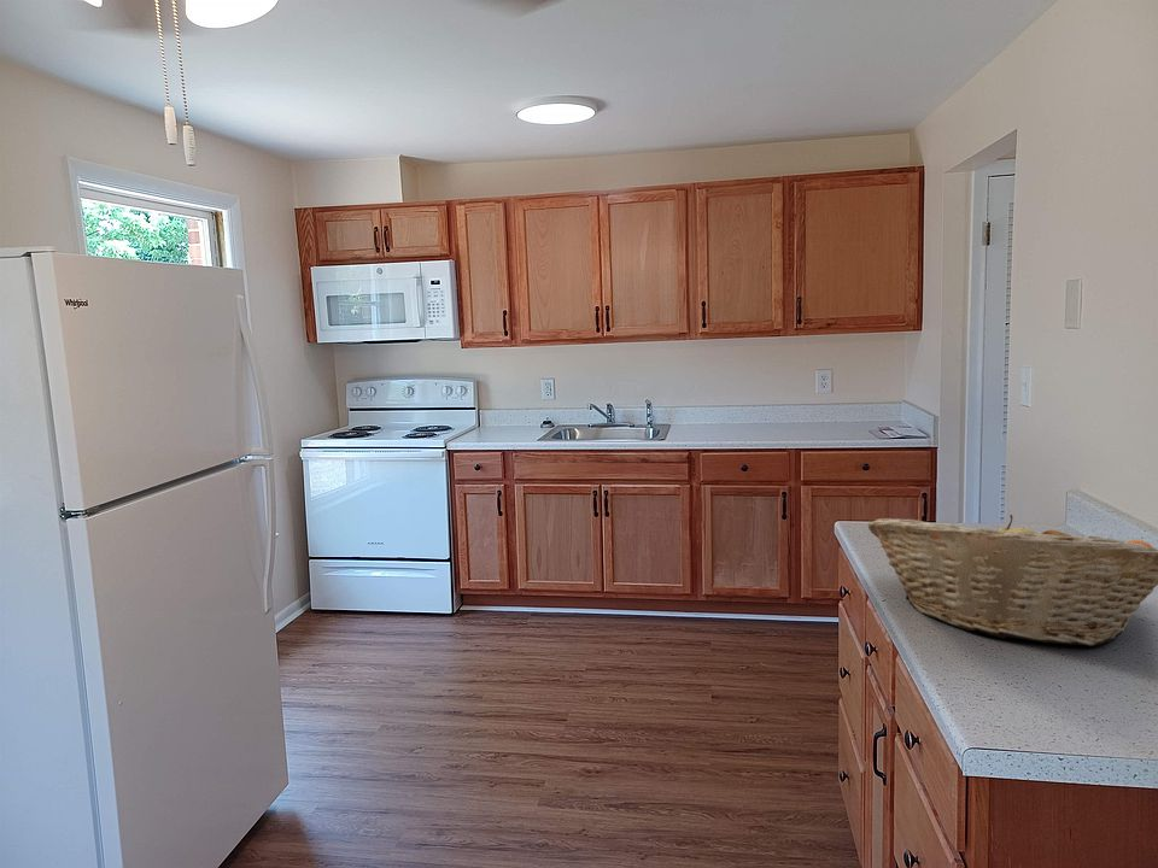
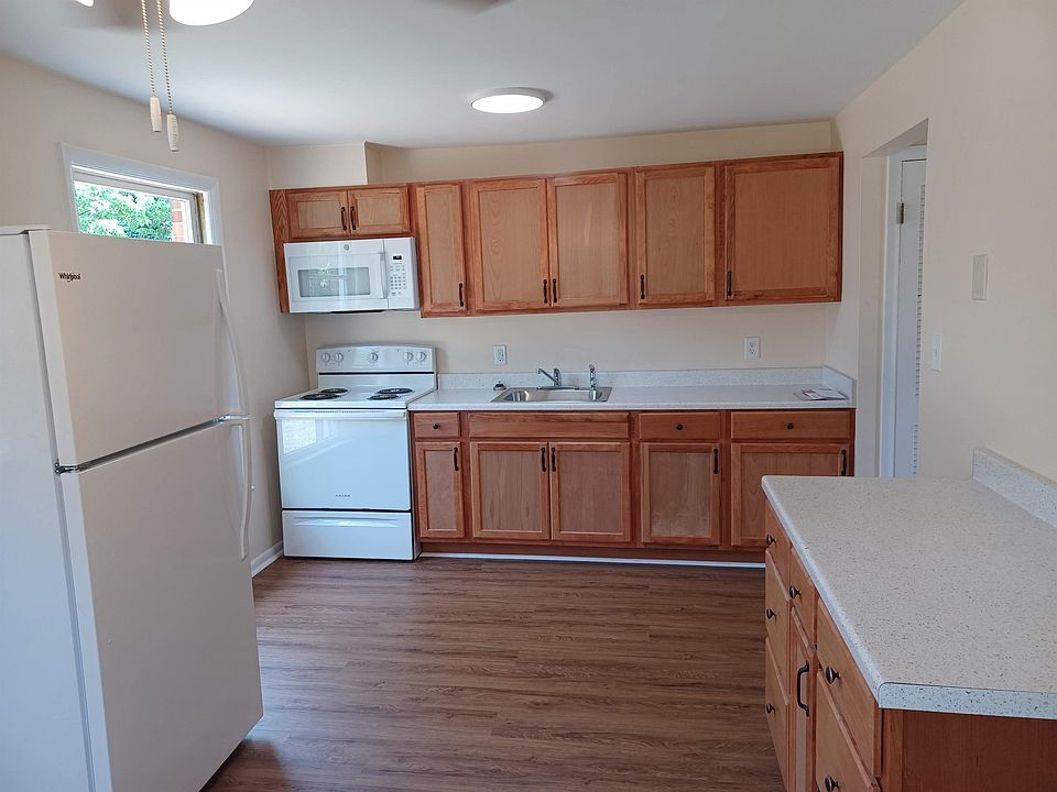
- fruit basket [866,514,1158,646]
